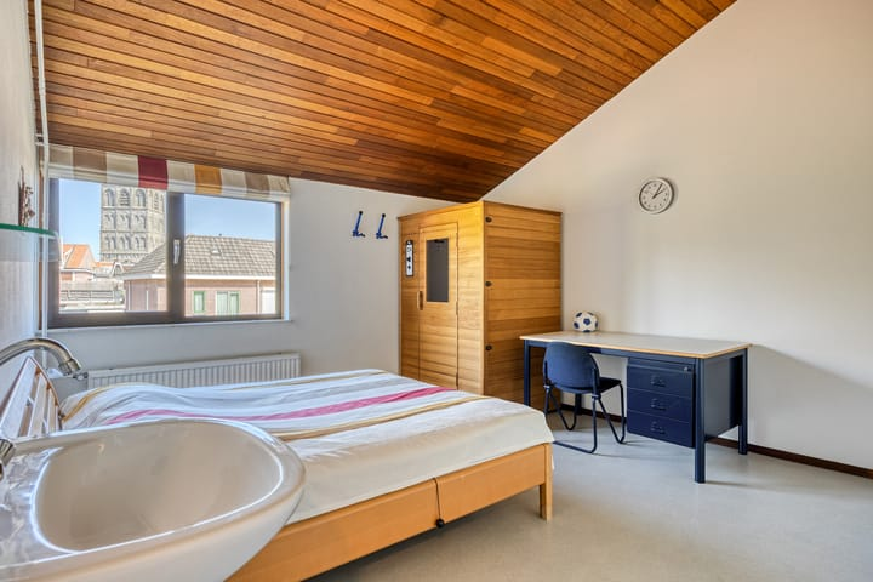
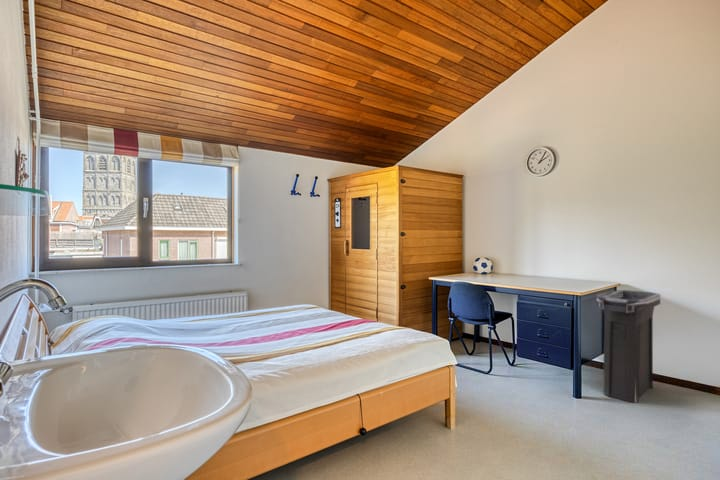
+ trash can [596,289,661,404]
